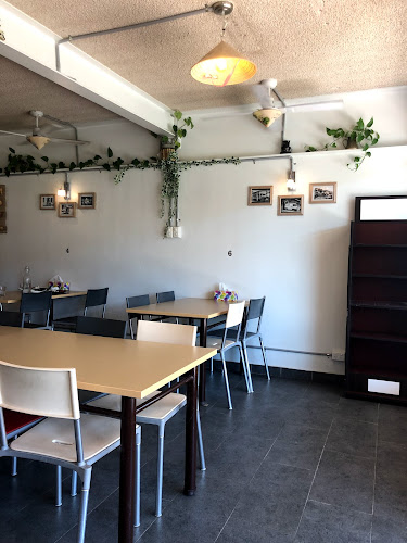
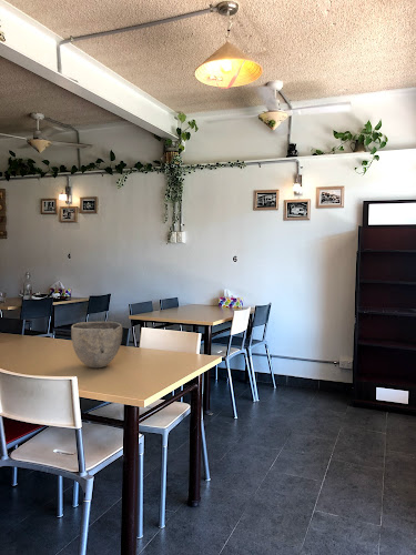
+ bowl [70,321,123,370]
